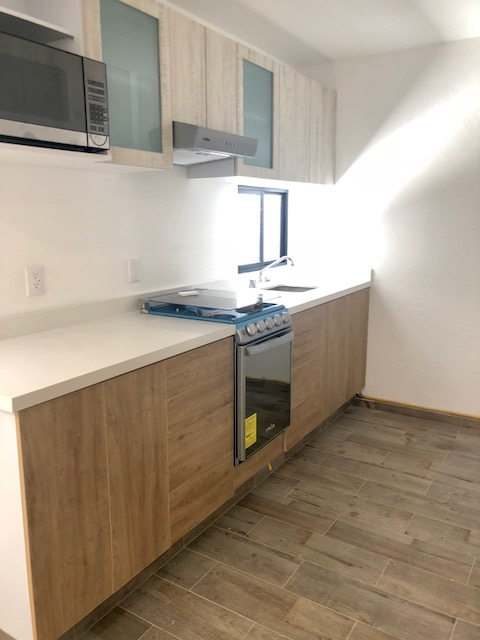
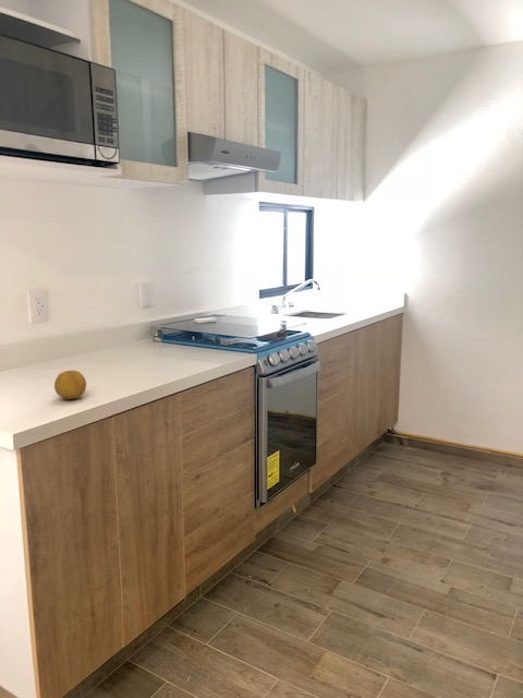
+ fruit [53,370,87,400]
